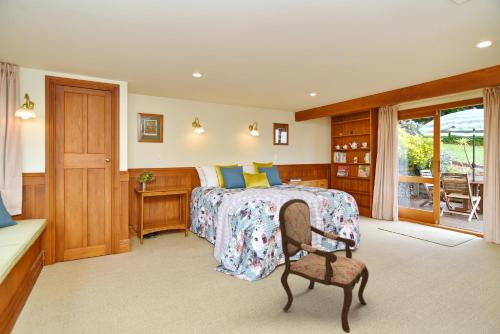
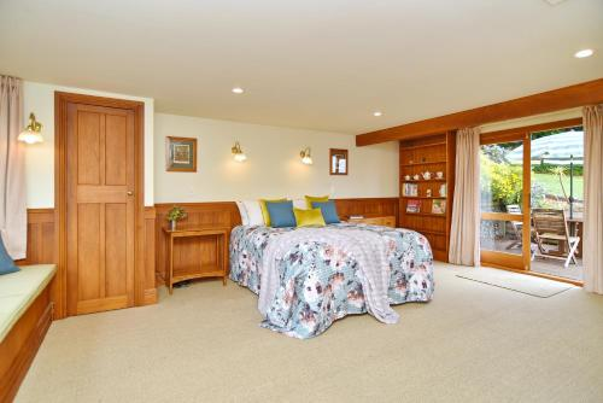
- armchair [278,198,370,334]
